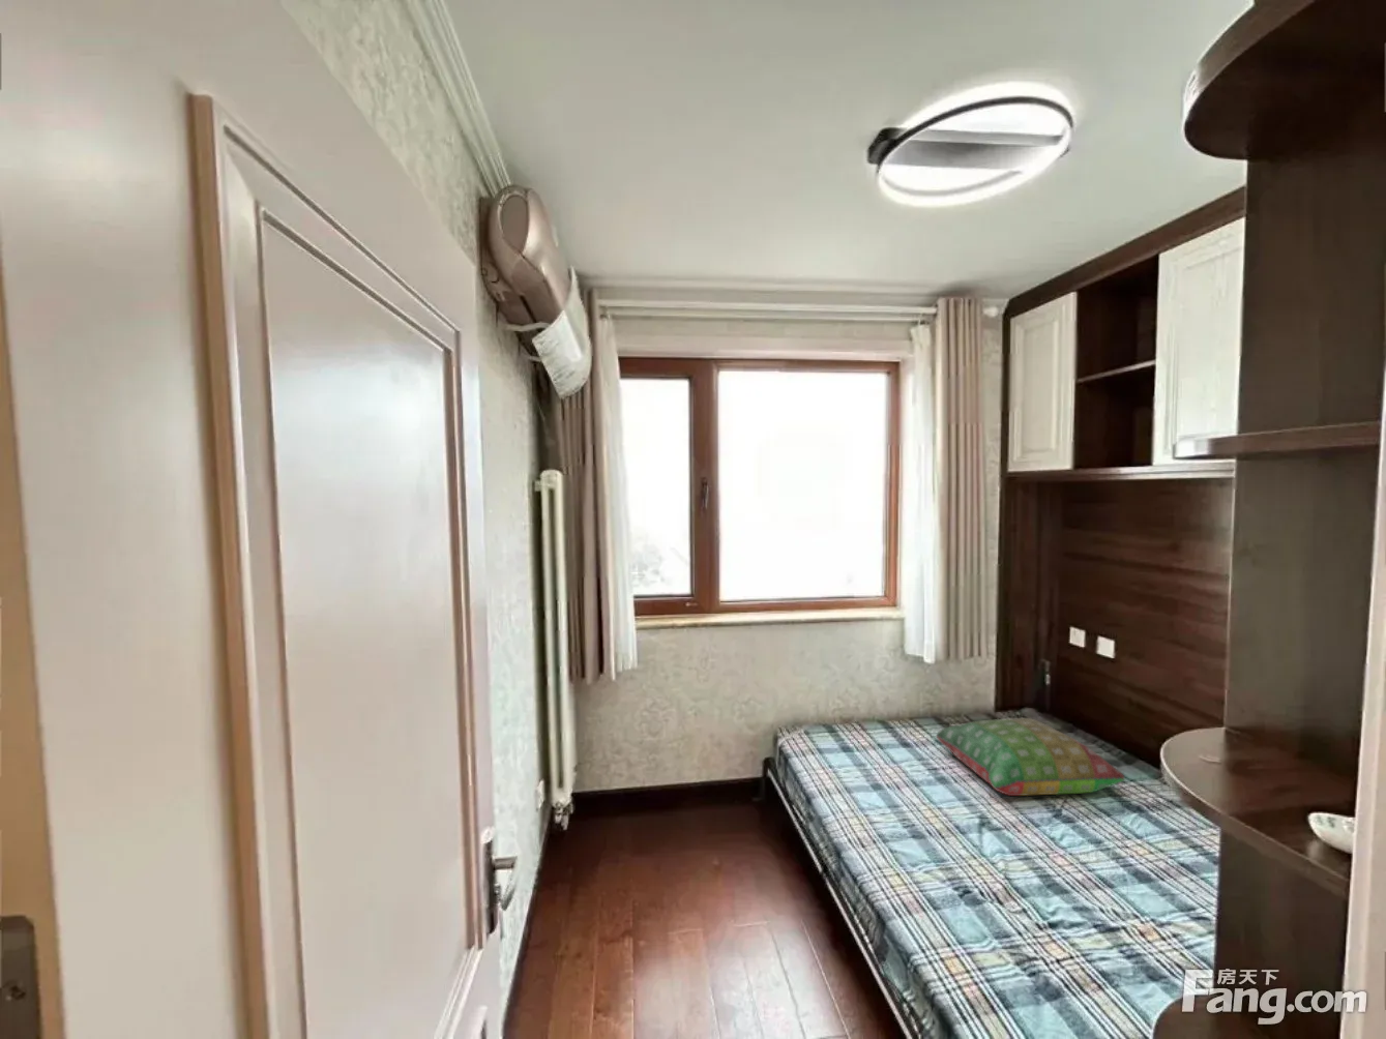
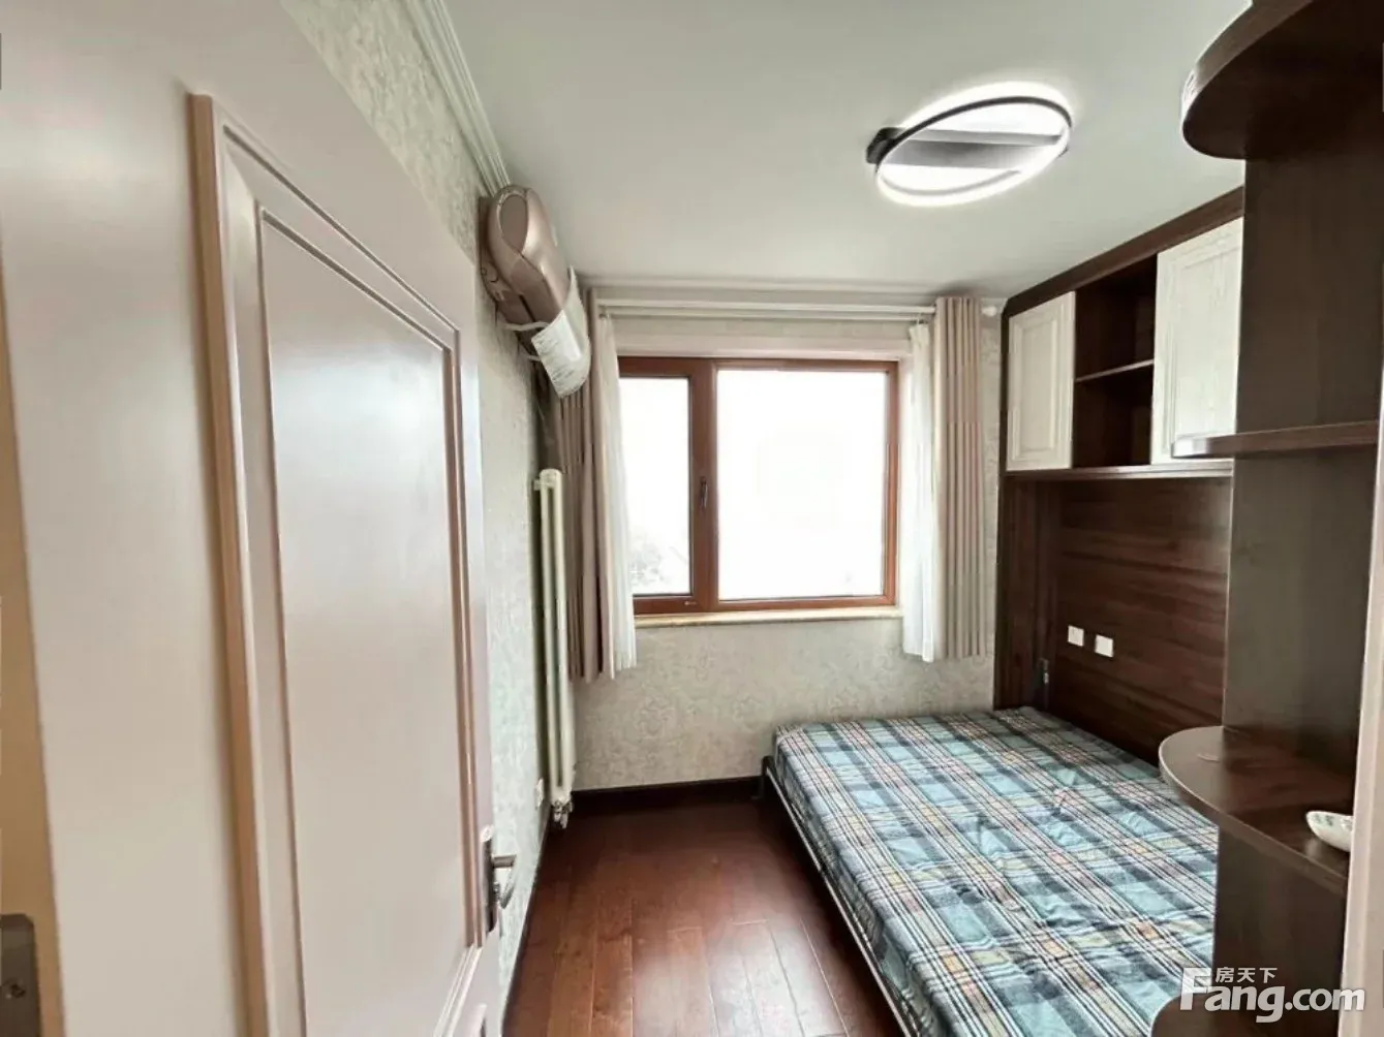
- pillow [934,717,1126,797]
